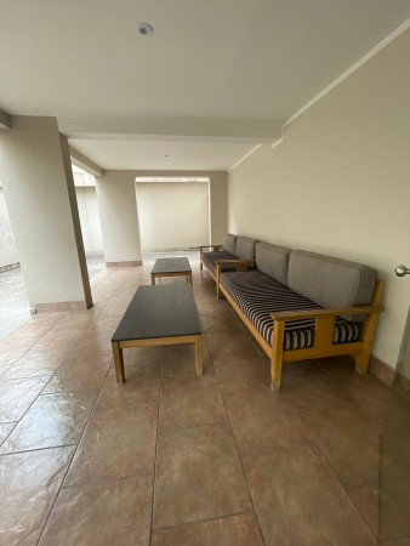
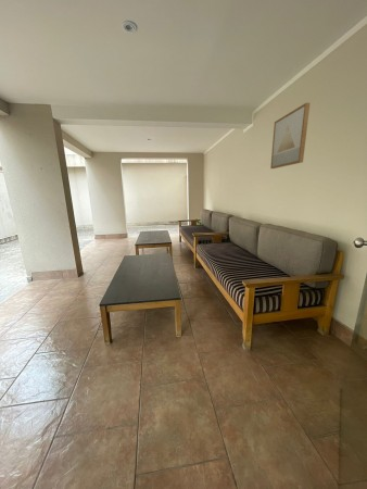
+ wall art [269,102,311,170]
